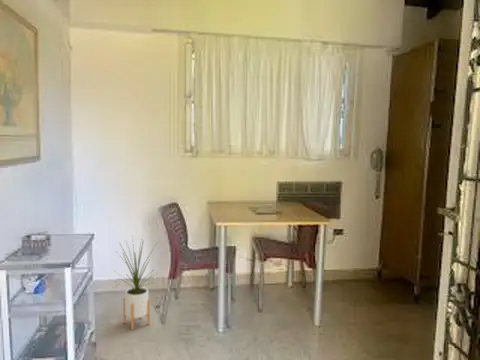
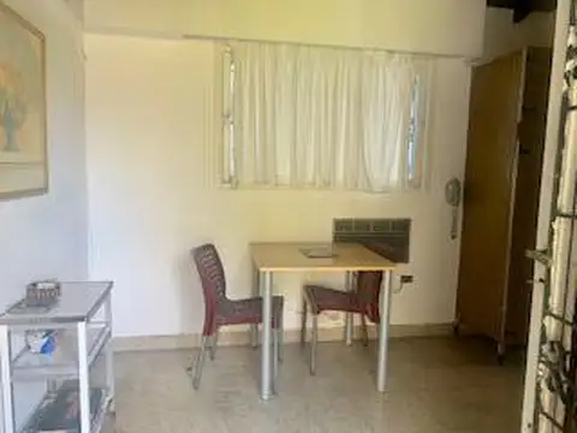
- house plant [110,235,160,331]
